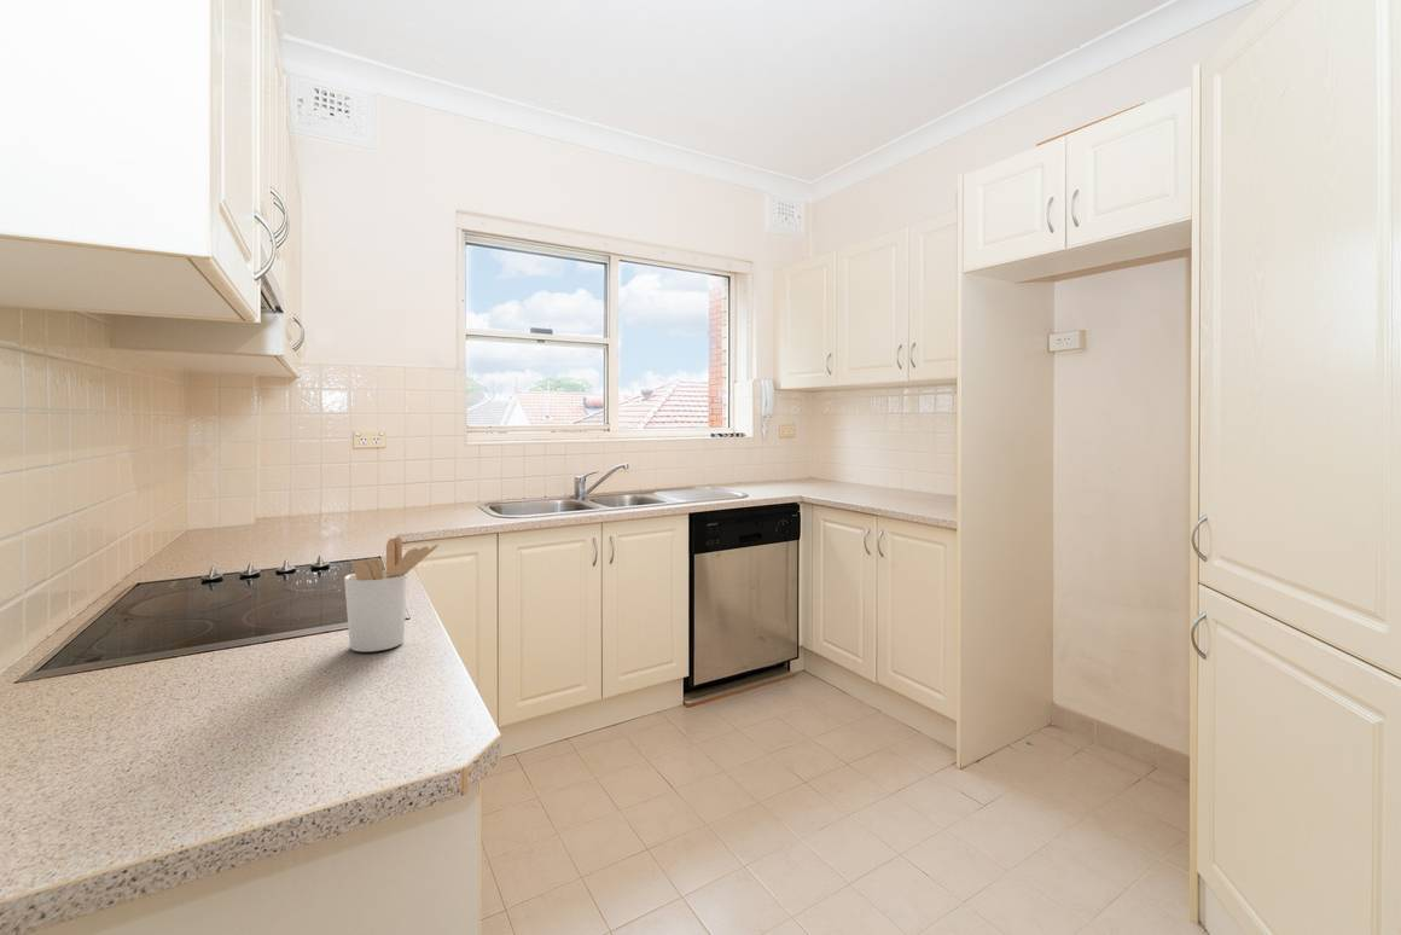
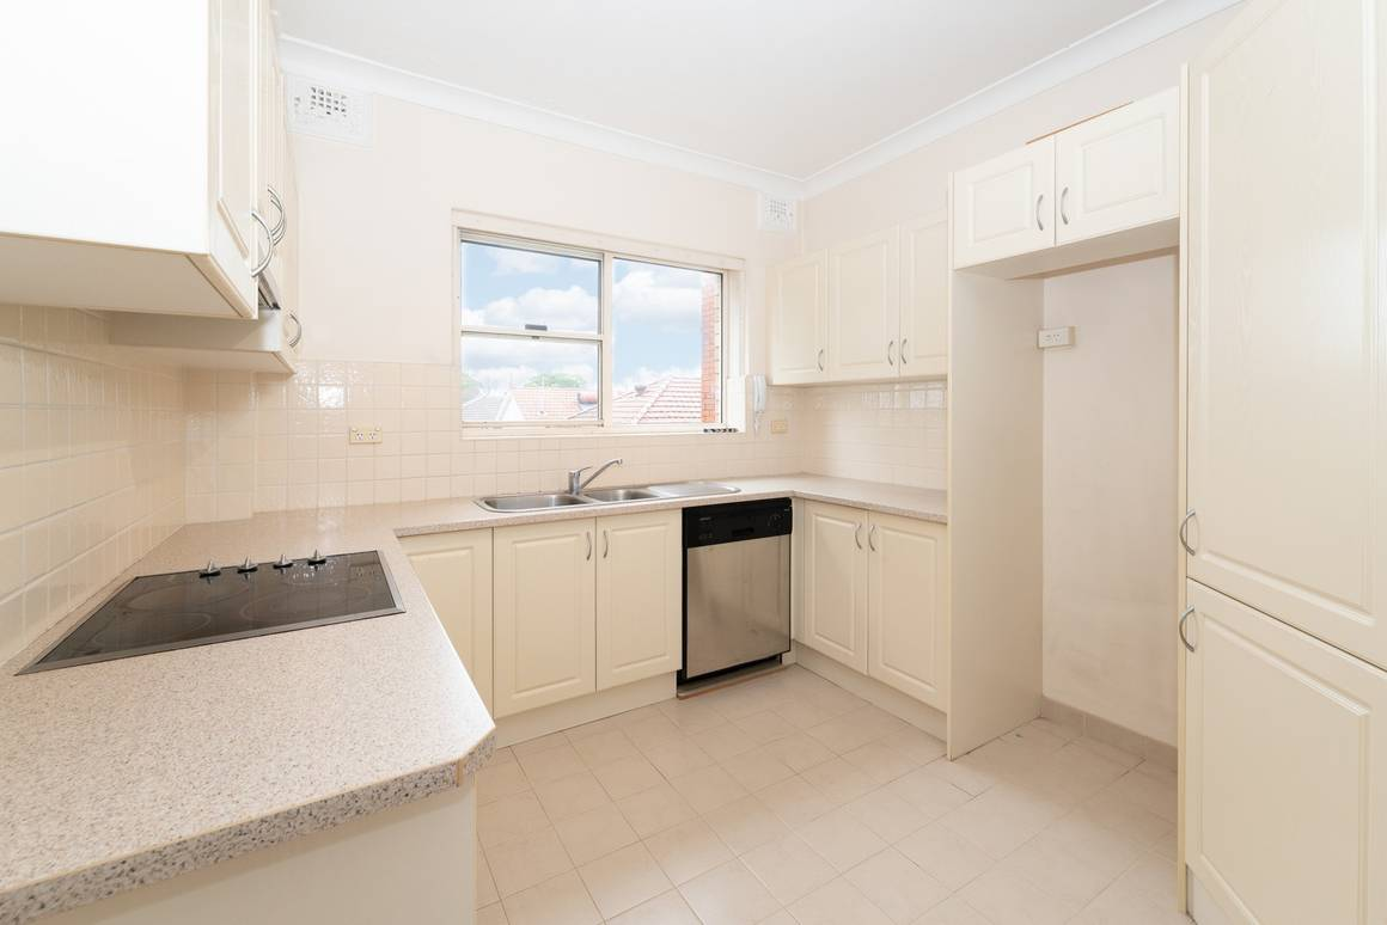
- utensil holder [343,535,440,652]
